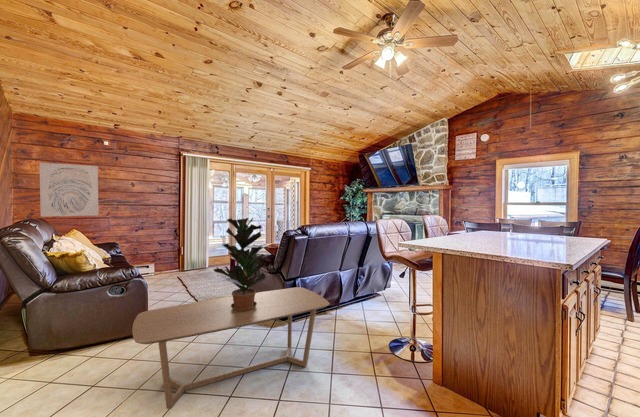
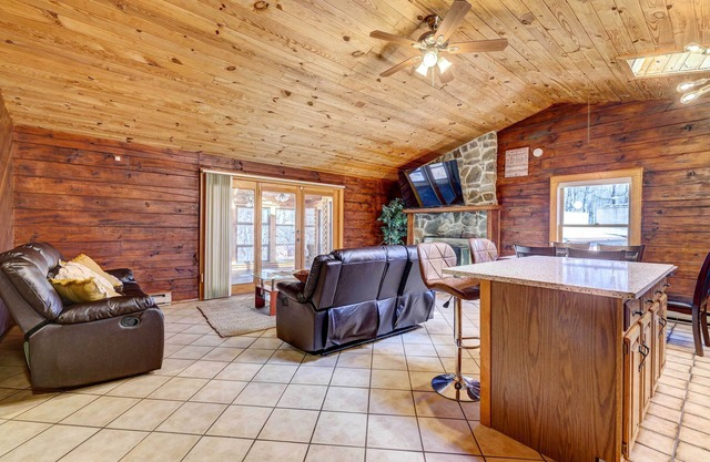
- coffee table [131,286,330,410]
- wall art [39,162,99,218]
- potted plant [212,217,271,312]
